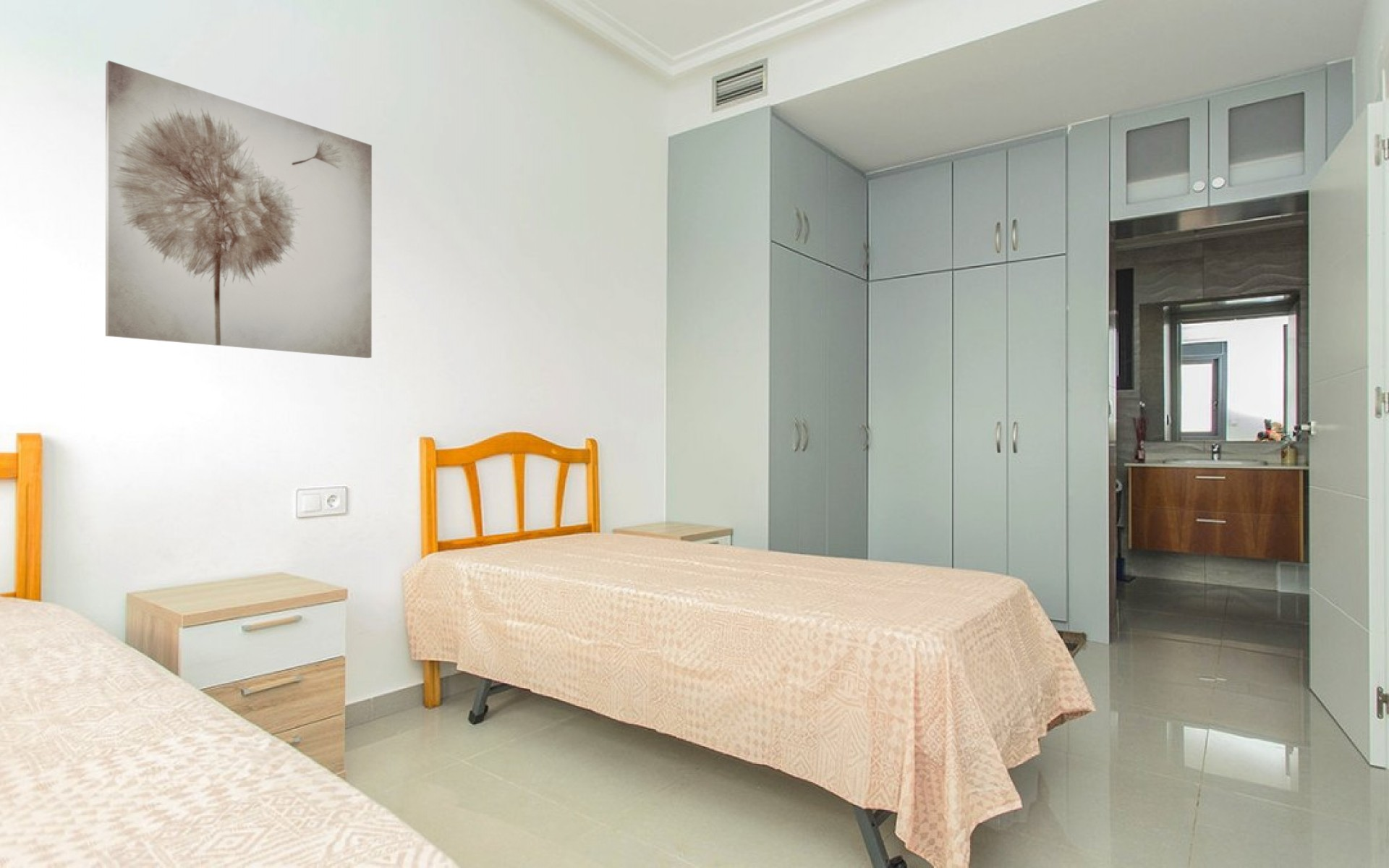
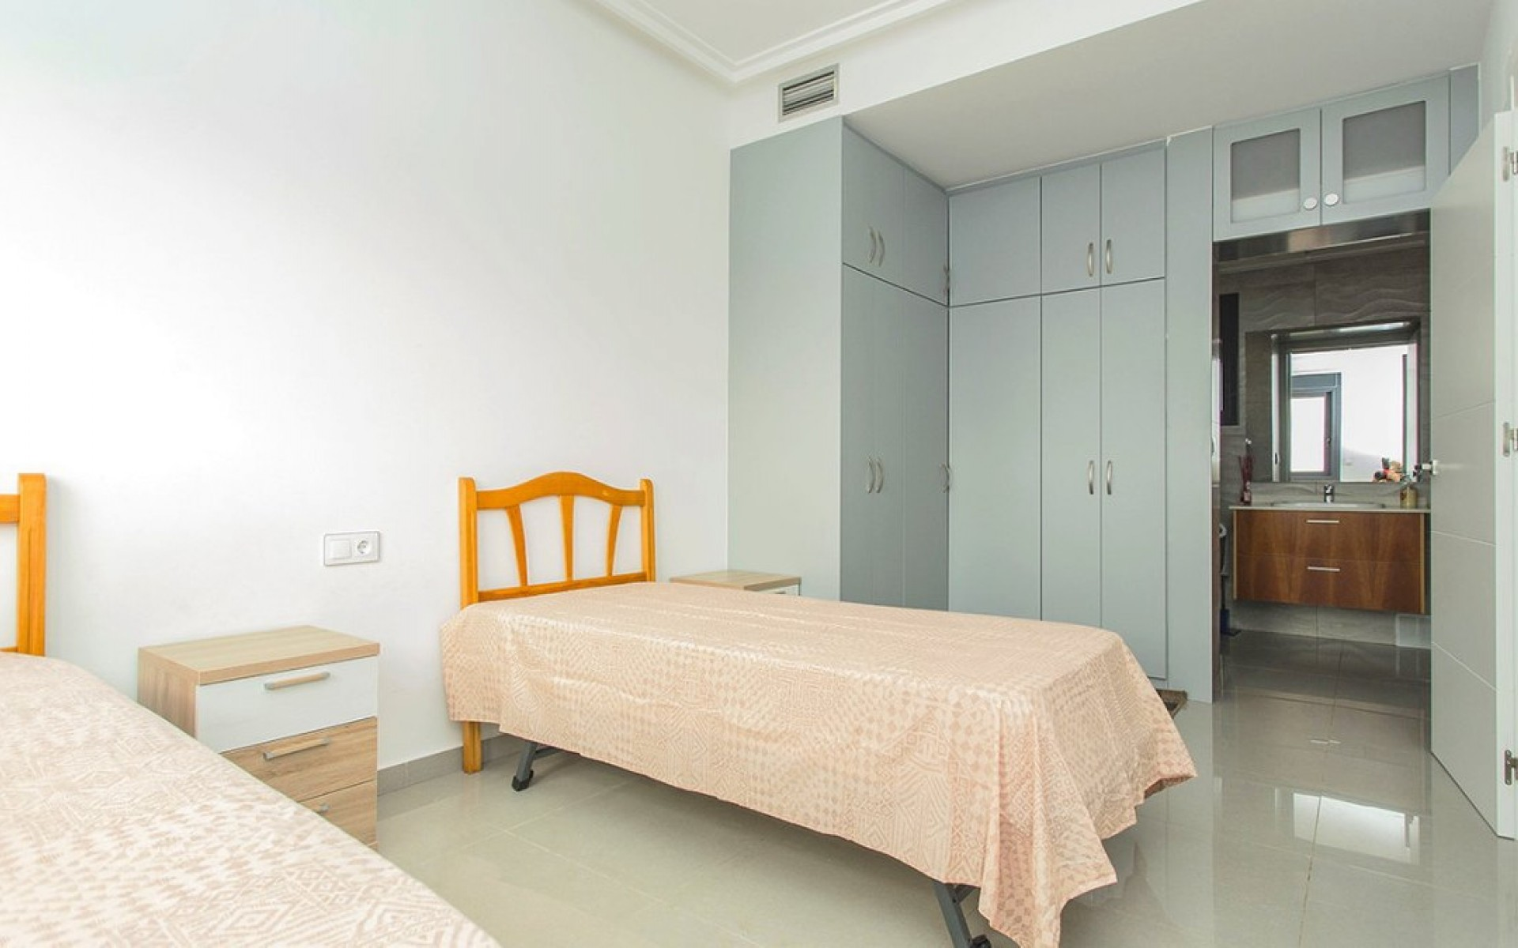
- wall art [105,60,373,359]
